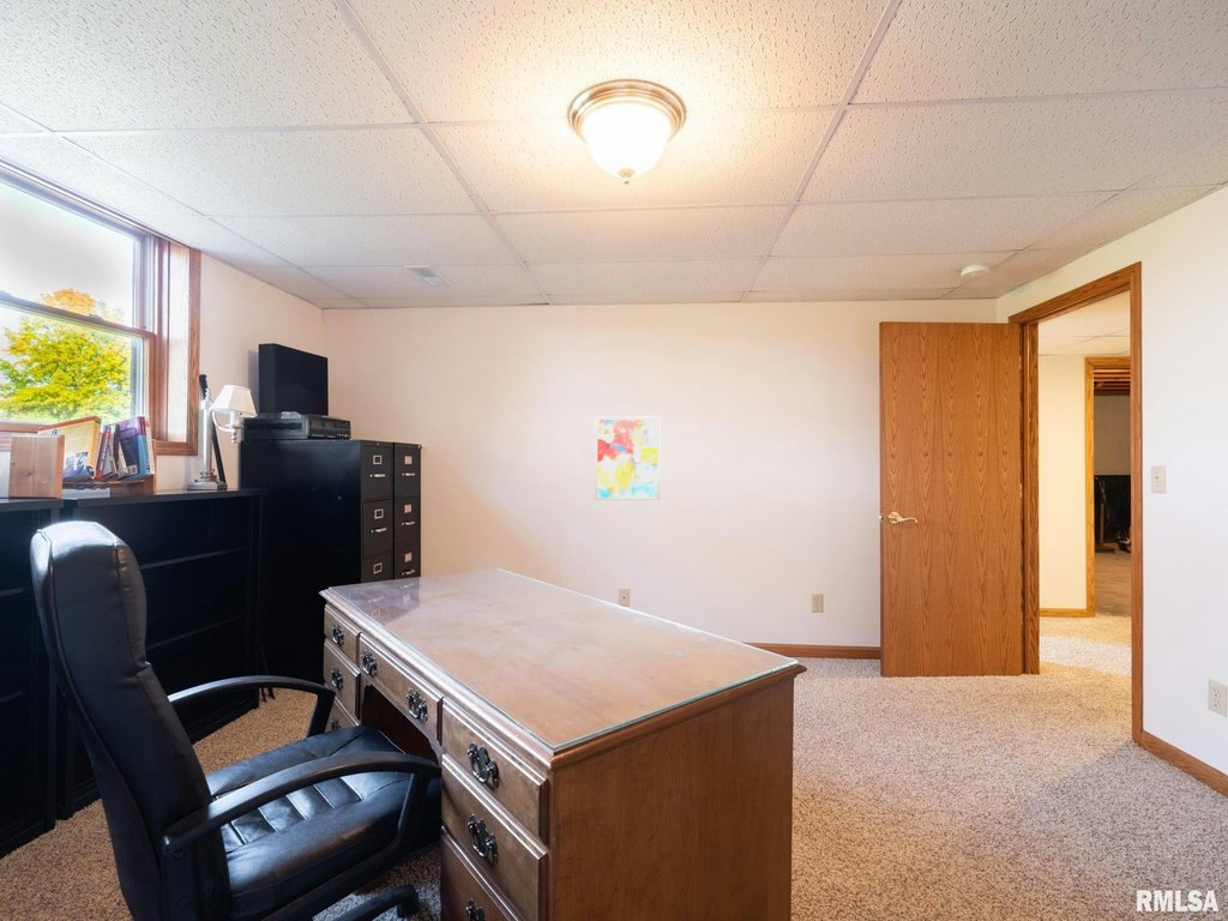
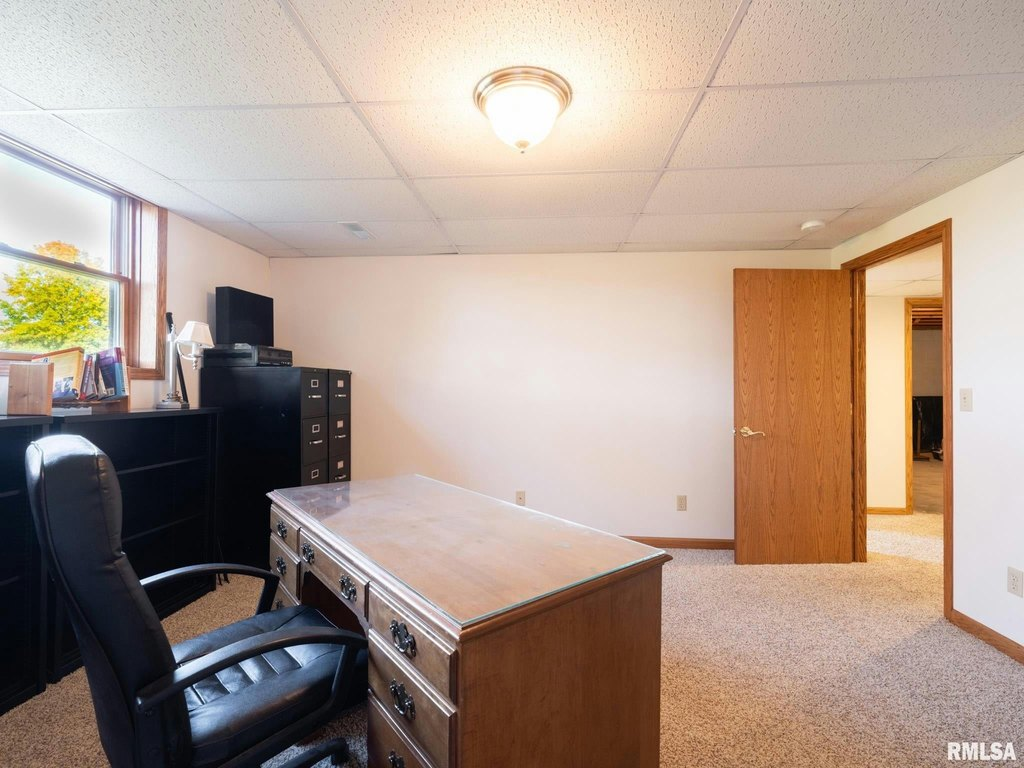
- wall art [594,416,661,501]
